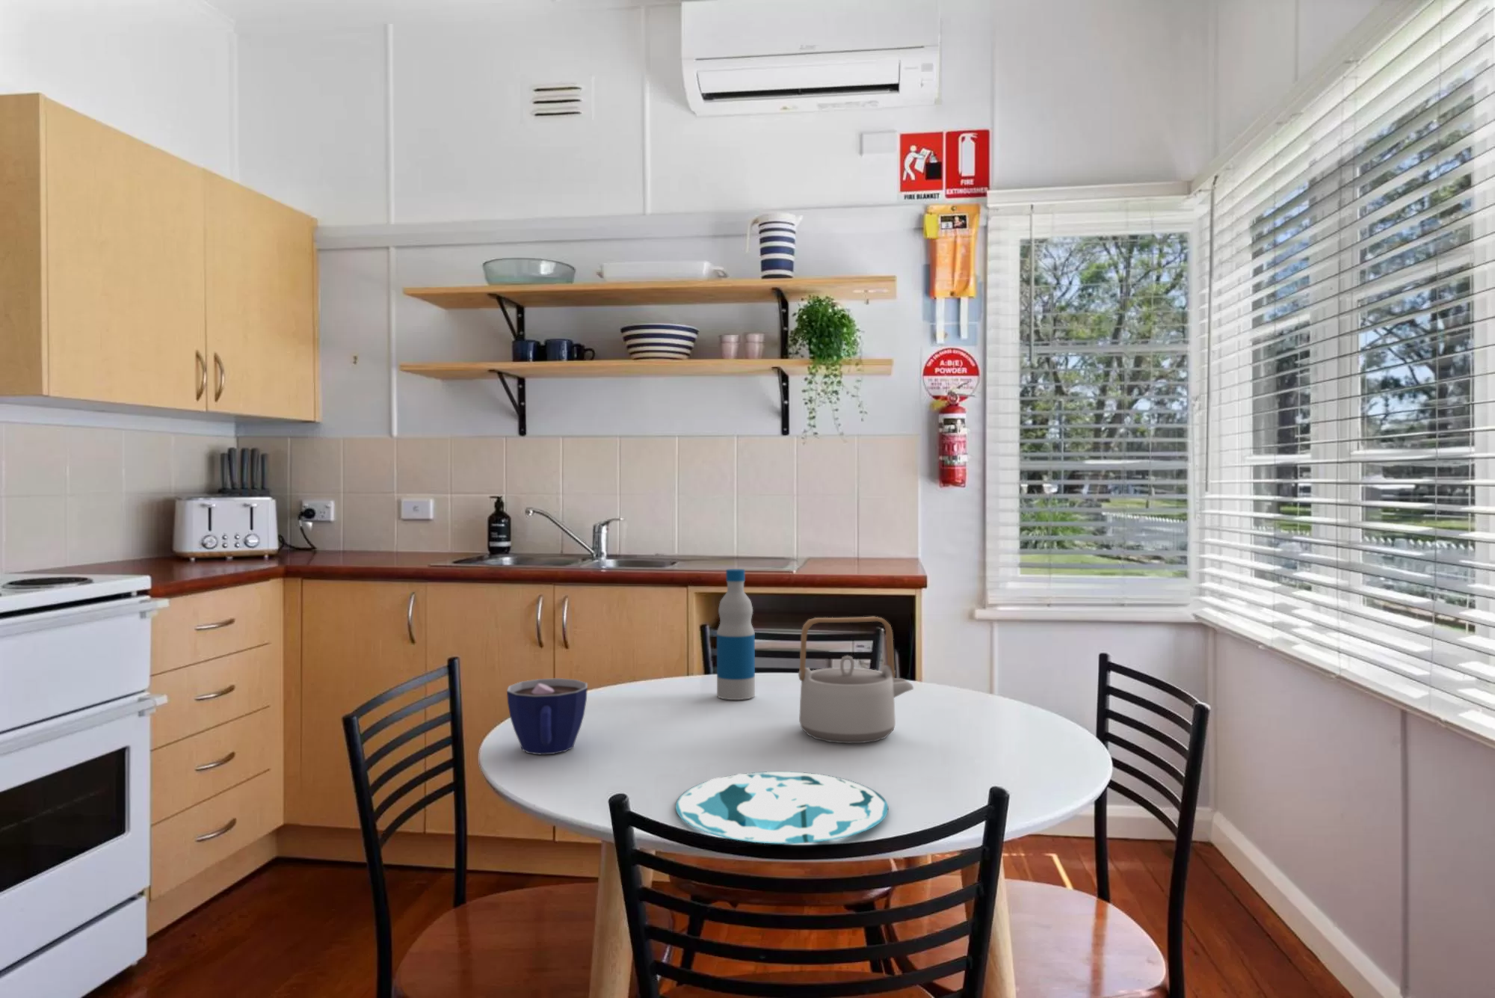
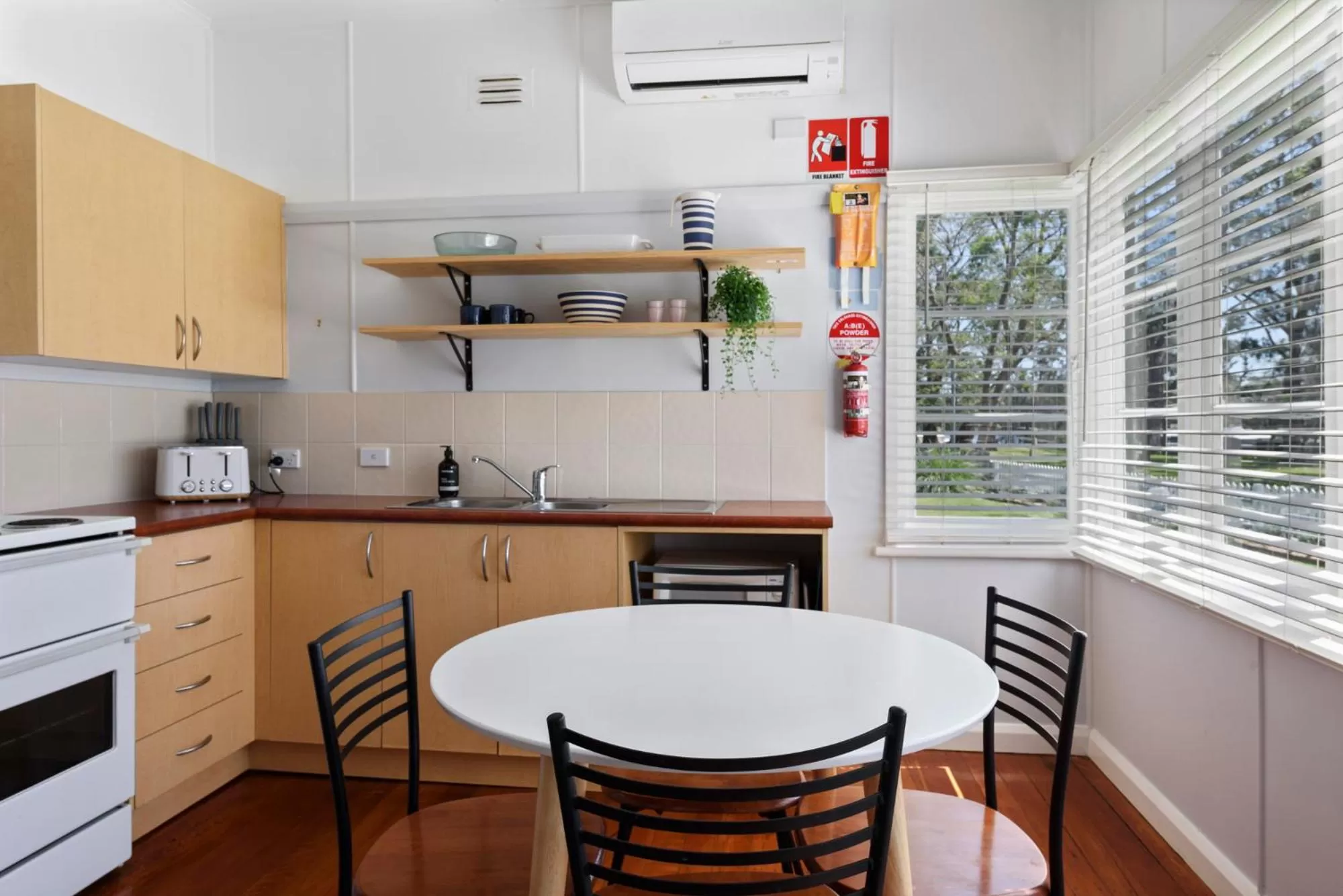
- cup [506,677,588,755]
- plate [675,771,888,844]
- bottle [716,568,756,701]
- teapot [797,616,914,744]
